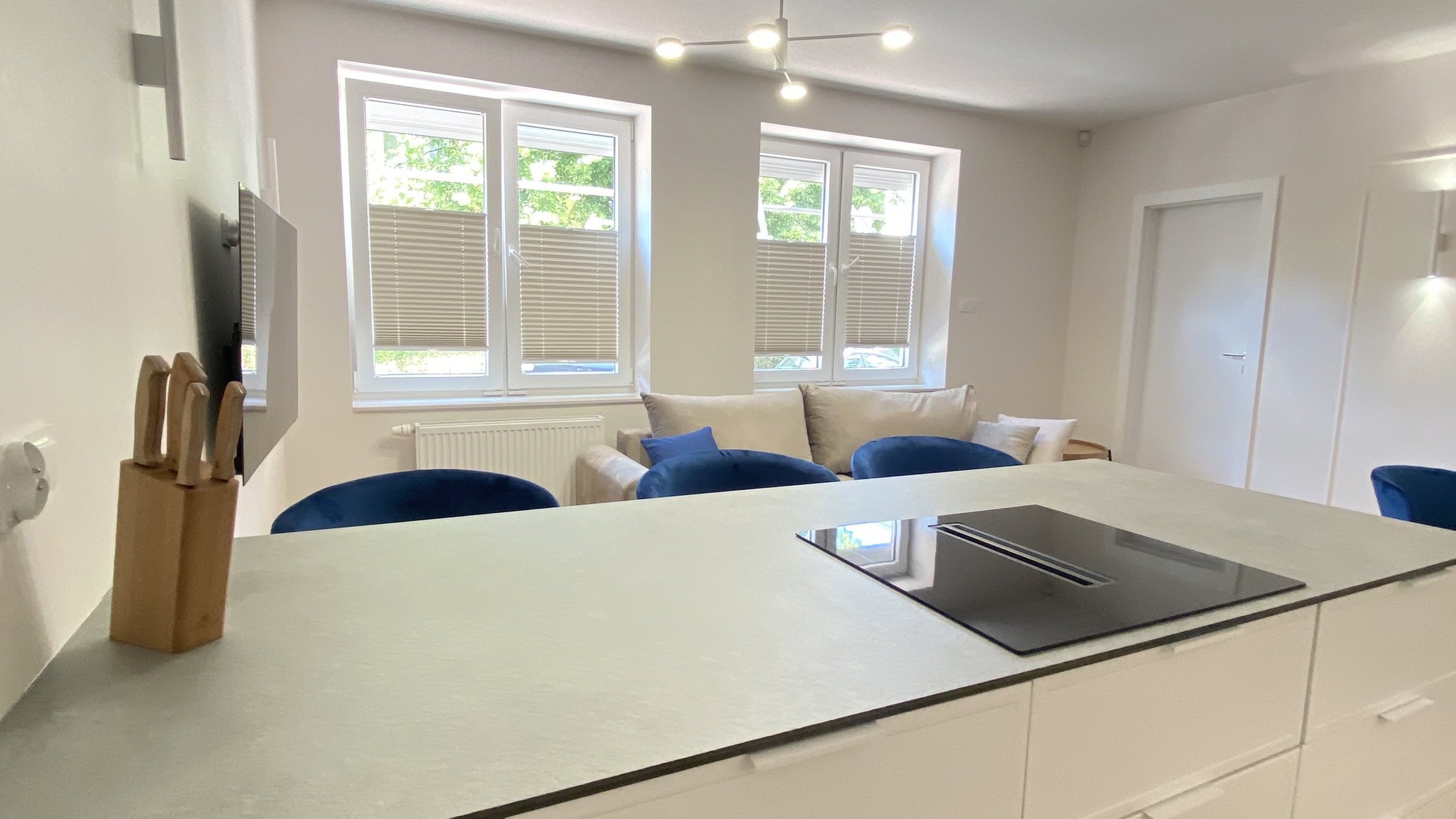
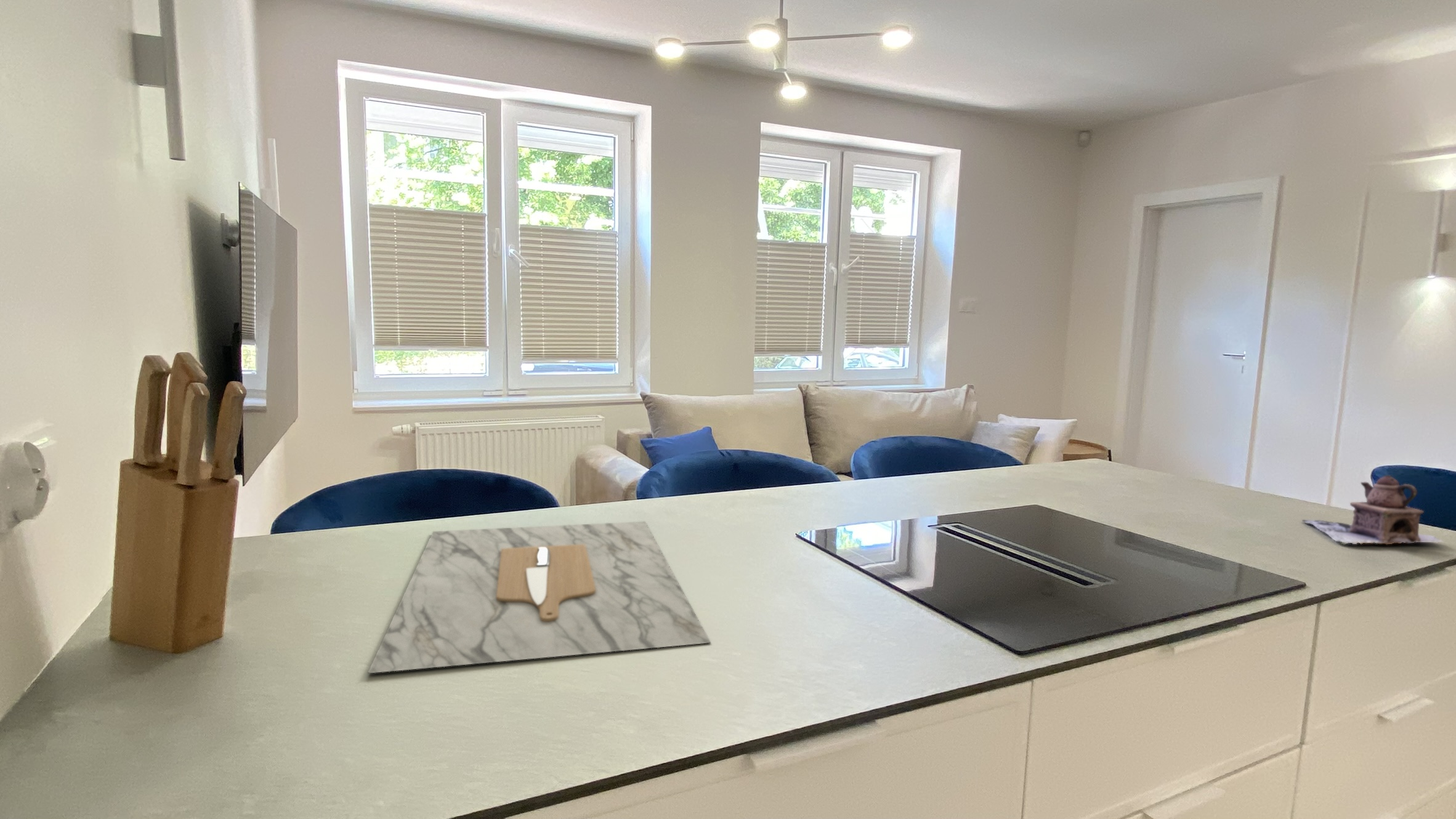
+ teapot [1301,475,1444,546]
+ cutting board [367,521,711,674]
